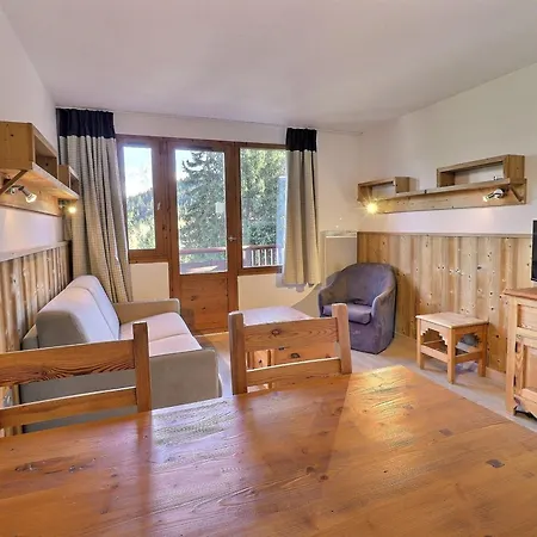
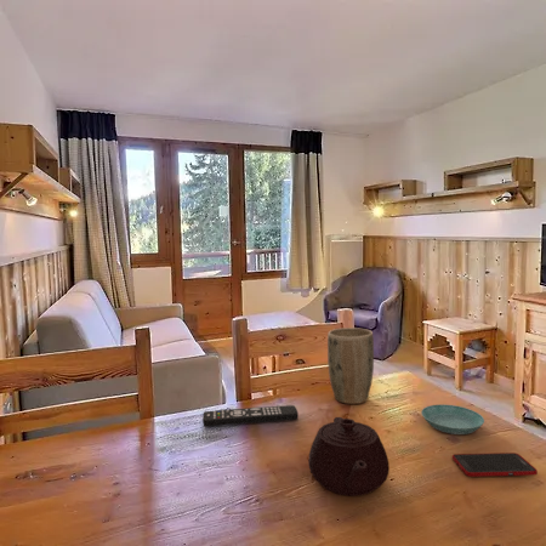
+ plant pot [326,326,375,405]
+ remote control [201,404,300,427]
+ saucer [420,403,485,436]
+ cell phone [451,451,539,478]
+ teapot [307,416,391,497]
